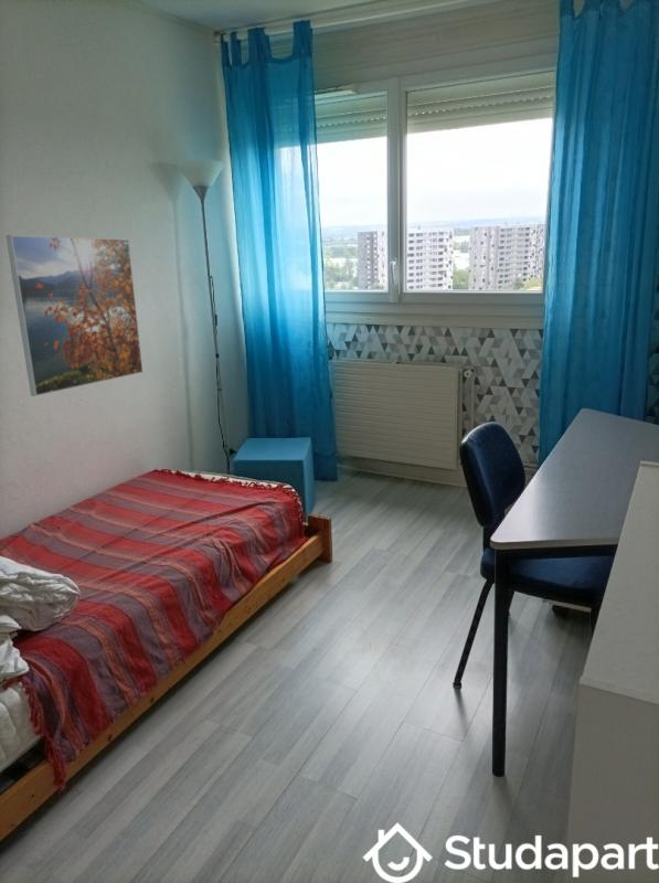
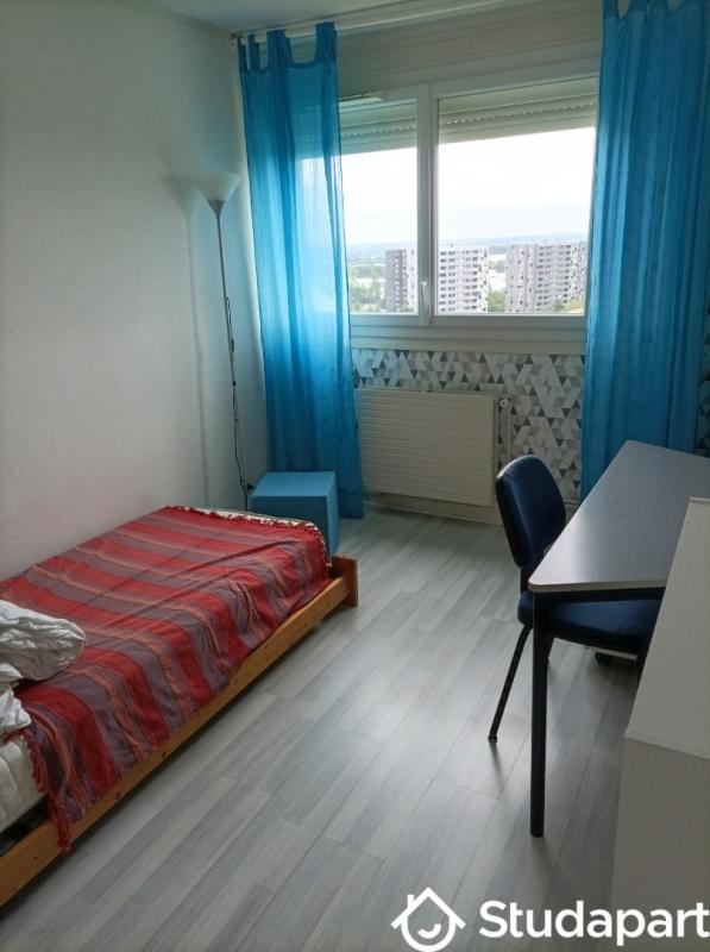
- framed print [6,234,145,397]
